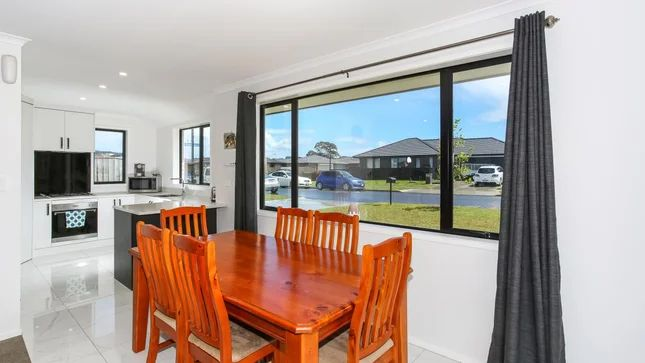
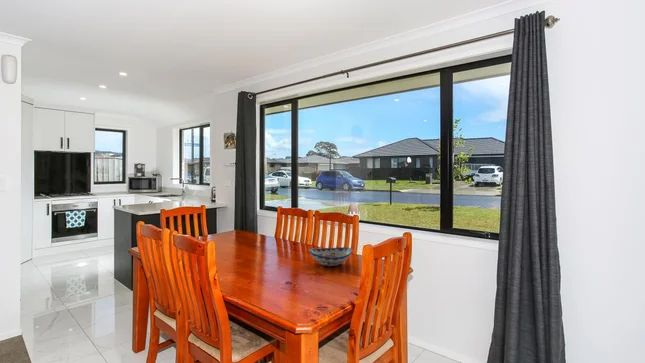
+ decorative bowl [308,246,354,267]
